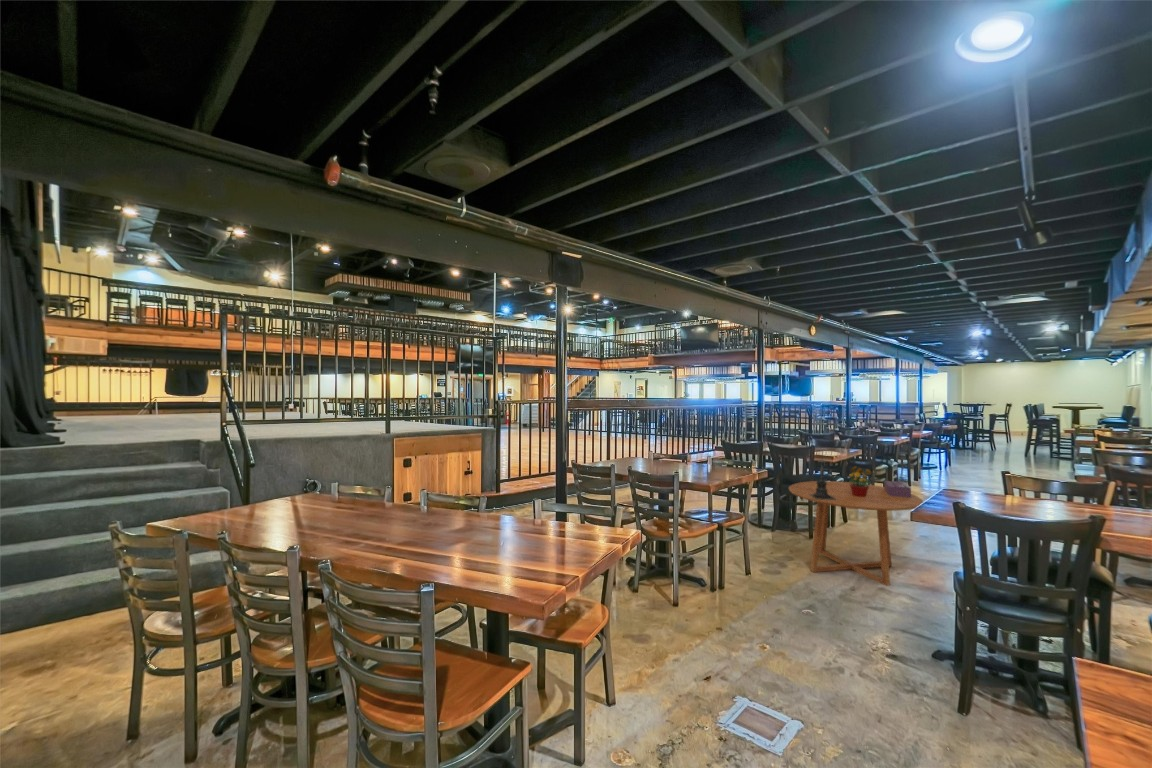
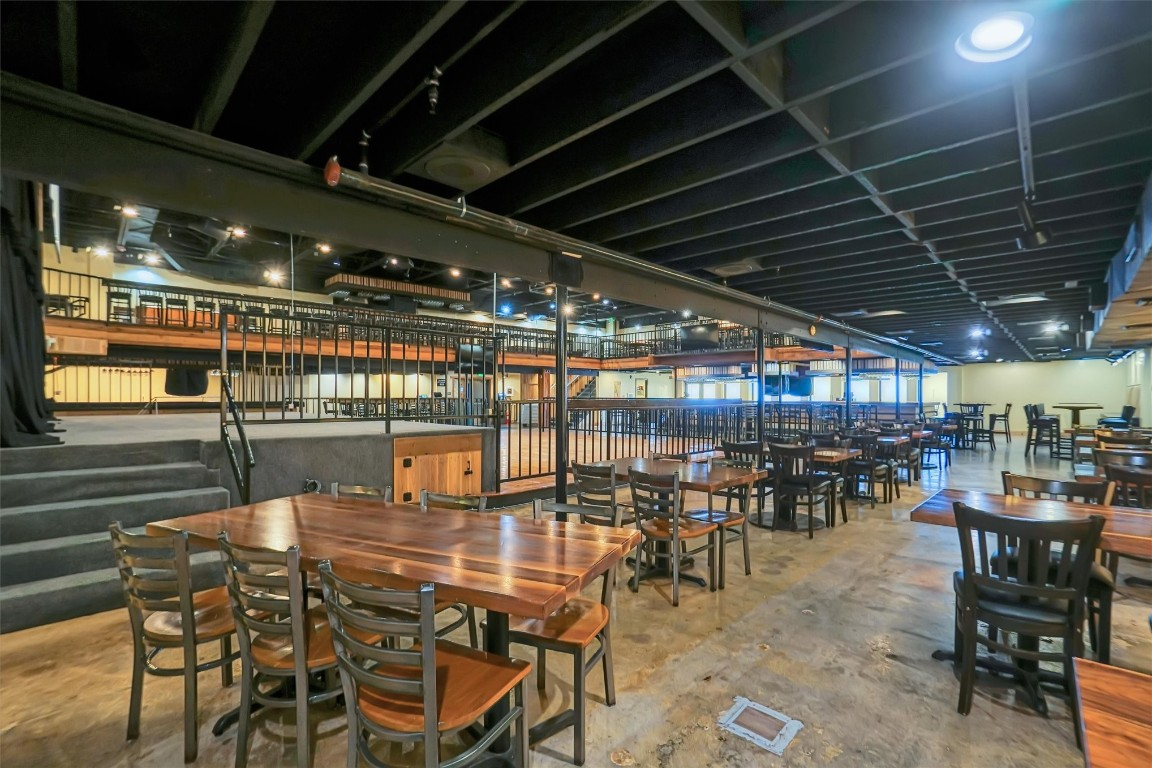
- dining table [788,480,924,587]
- candle holder [809,459,837,500]
- tissue box [883,480,912,498]
- flowerpot [848,465,873,497]
